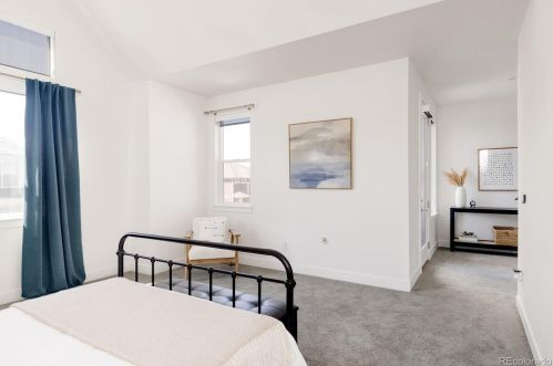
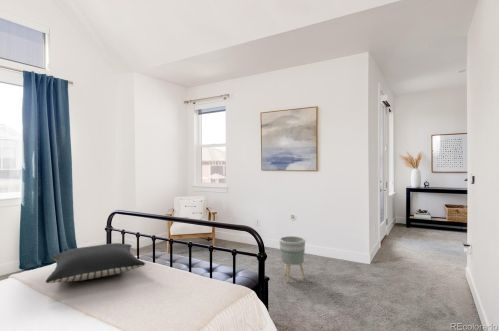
+ planter [278,235,306,283]
+ pillow [45,242,146,284]
